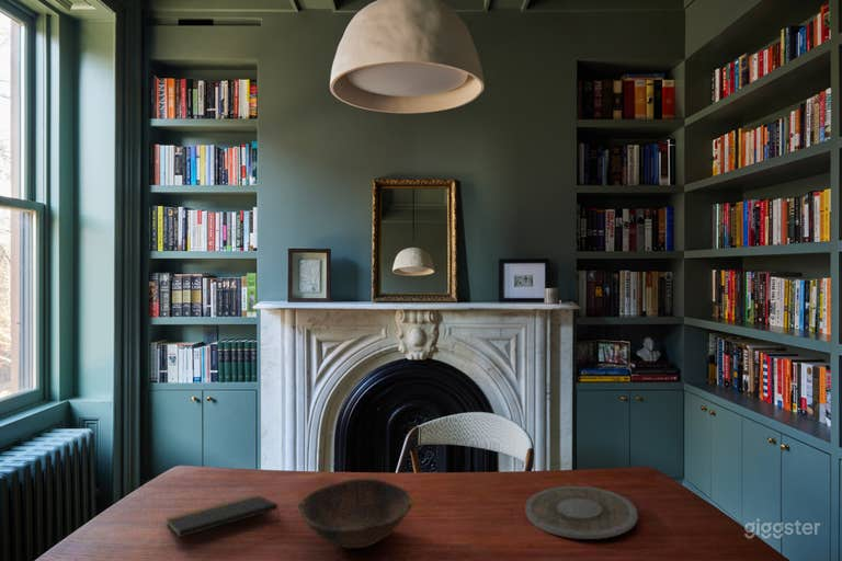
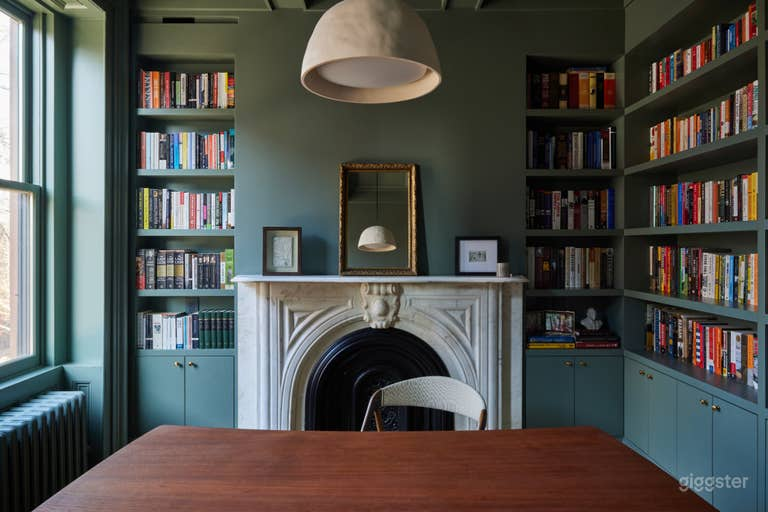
- bowl [297,478,416,549]
- notepad [164,494,281,538]
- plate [524,485,639,540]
